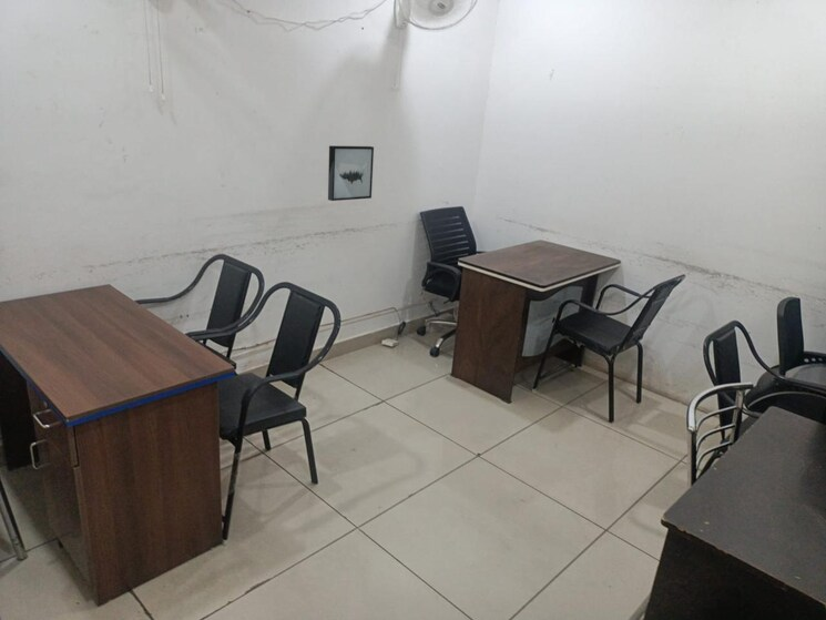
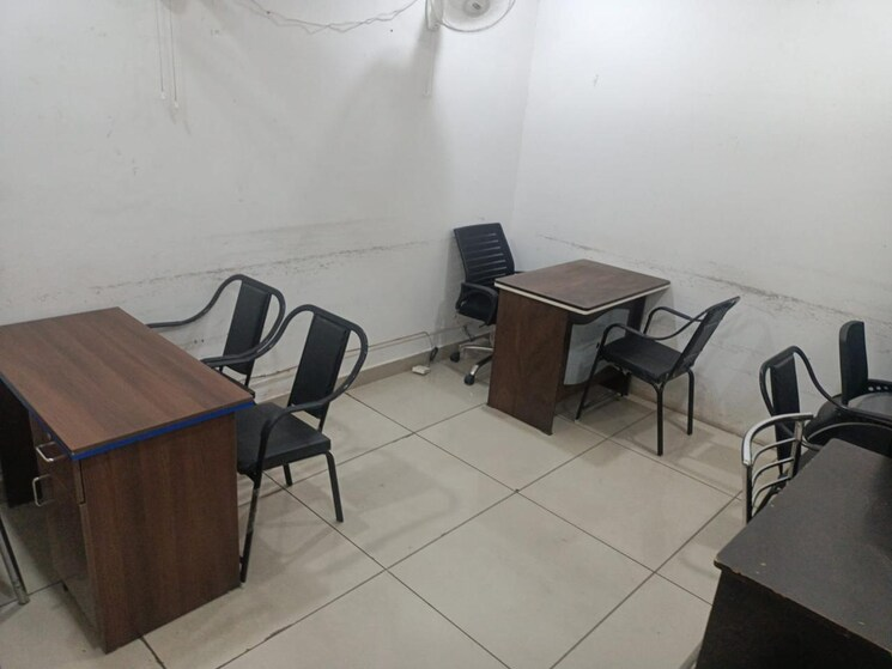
- wall art [327,144,375,202]
